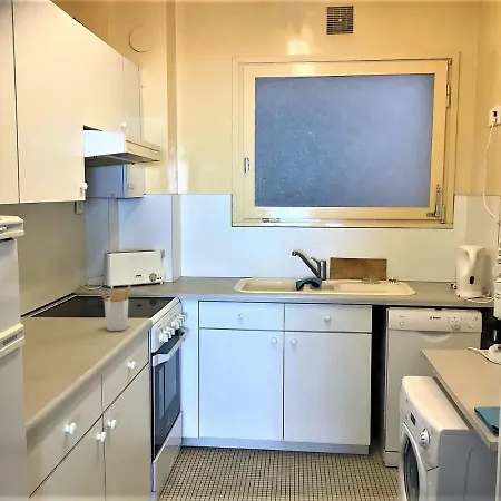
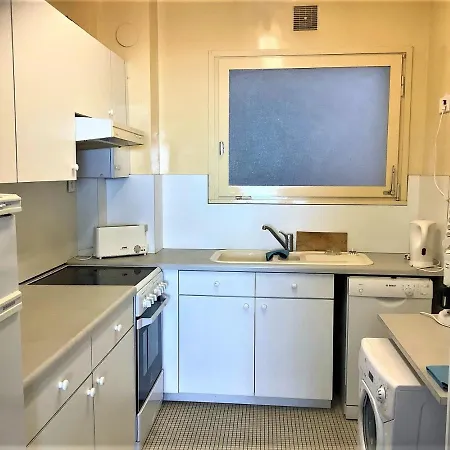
- utensil holder [98,284,131,332]
